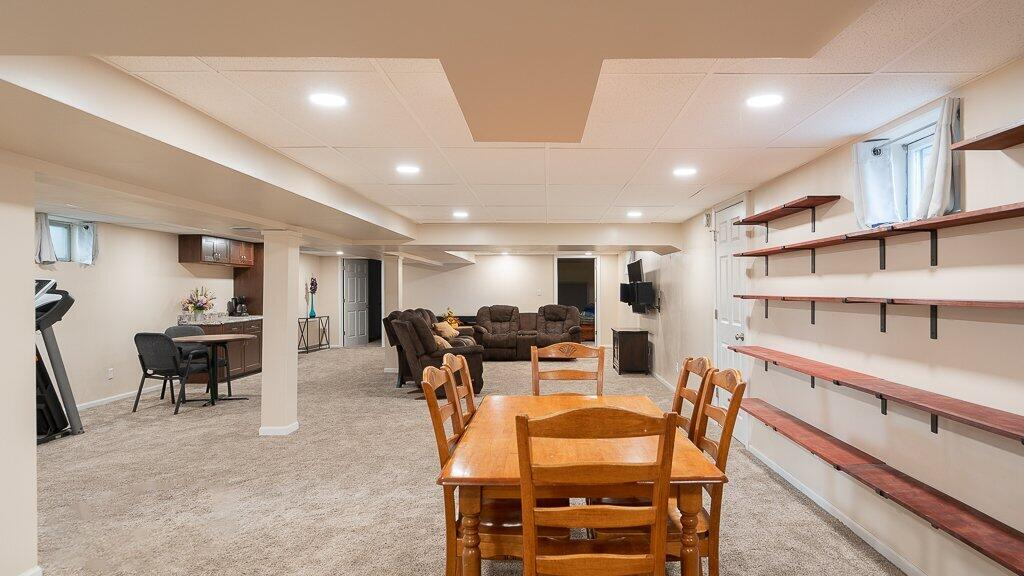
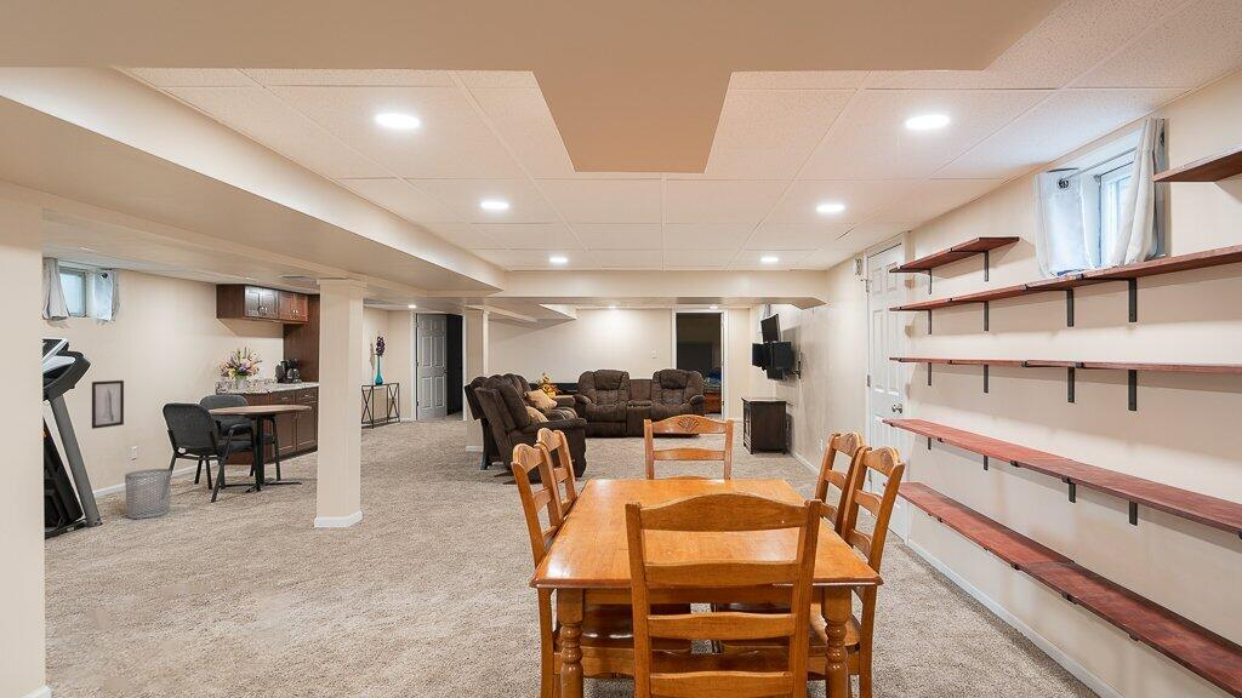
+ waste bin [124,468,172,520]
+ wall art [91,379,125,430]
